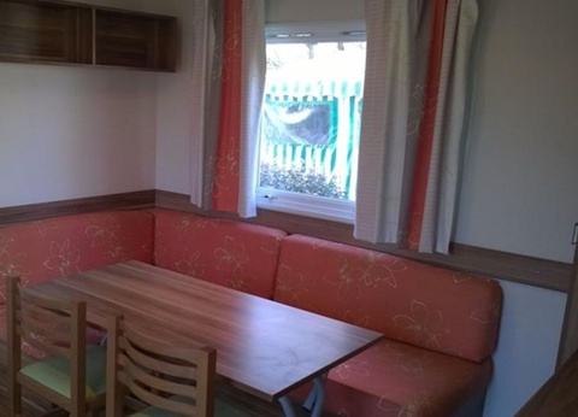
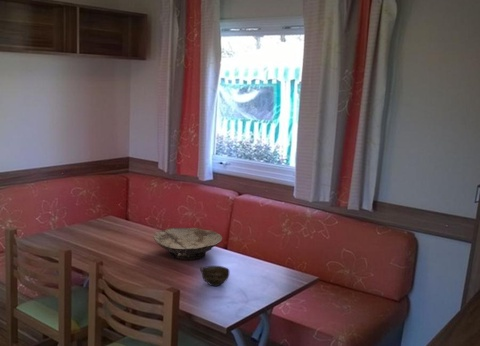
+ bowl [153,227,223,261]
+ cup [199,265,230,287]
